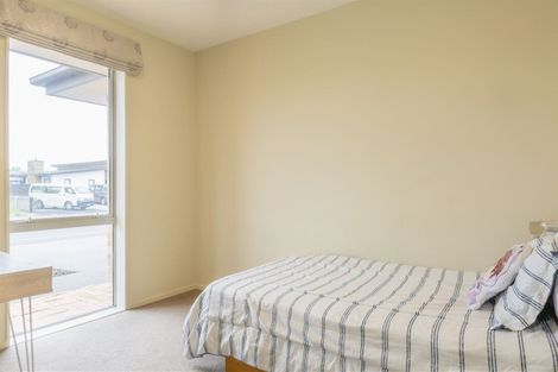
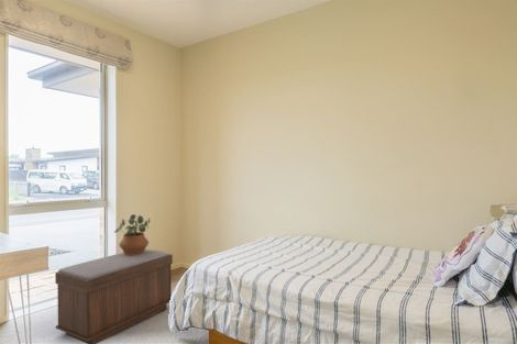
+ bench [54,248,174,344]
+ potted plant [113,213,151,255]
